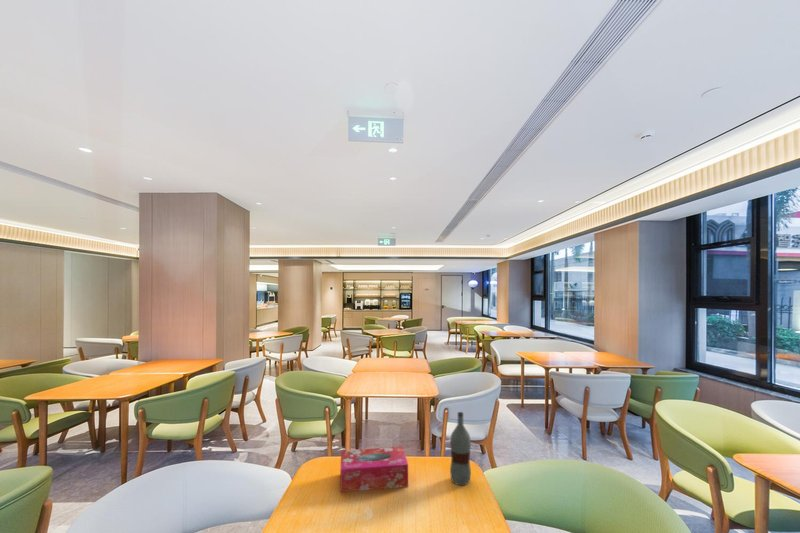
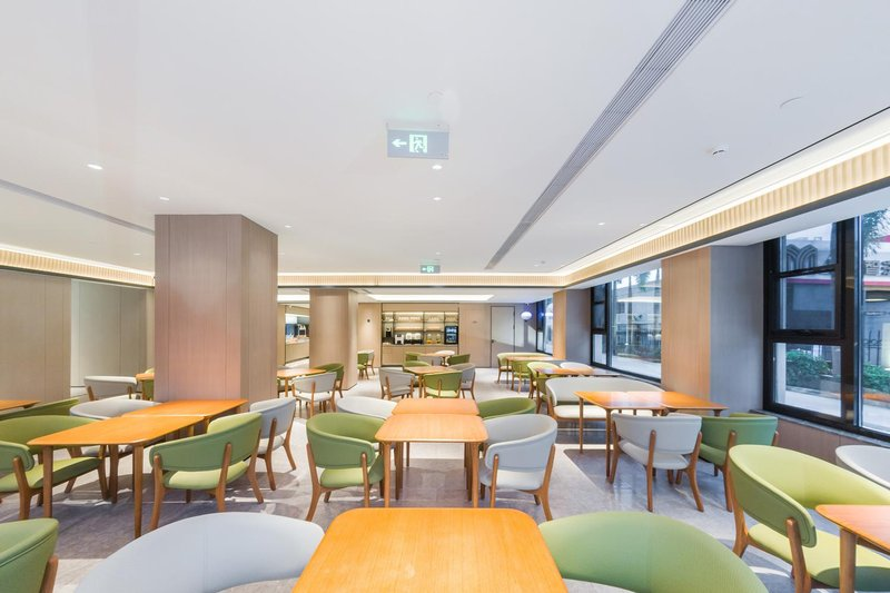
- tissue box [339,445,409,493]
- bottle [449,411,472,486]
